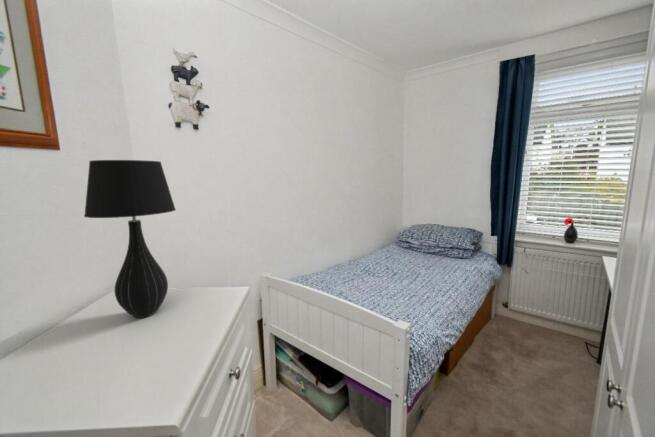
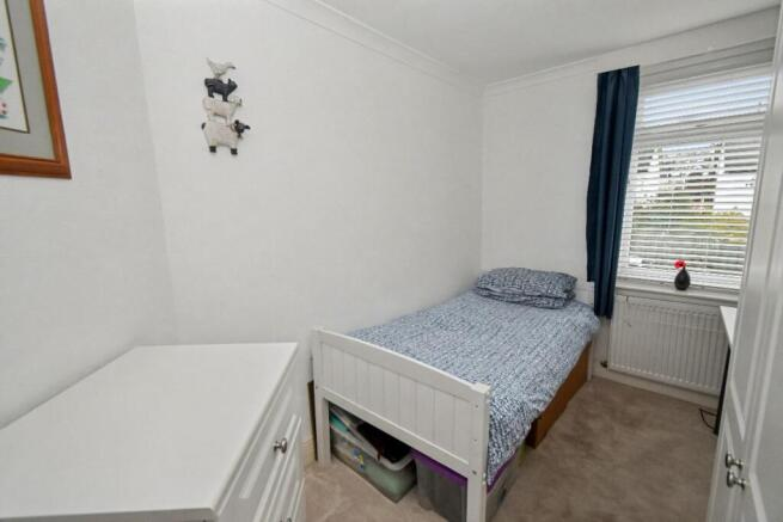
- table lamp [83,159,177,319]
